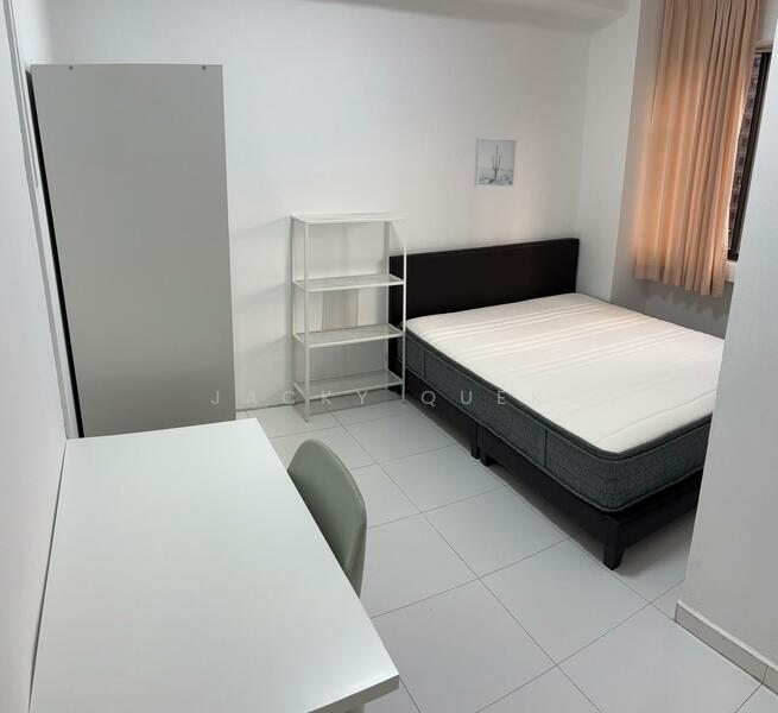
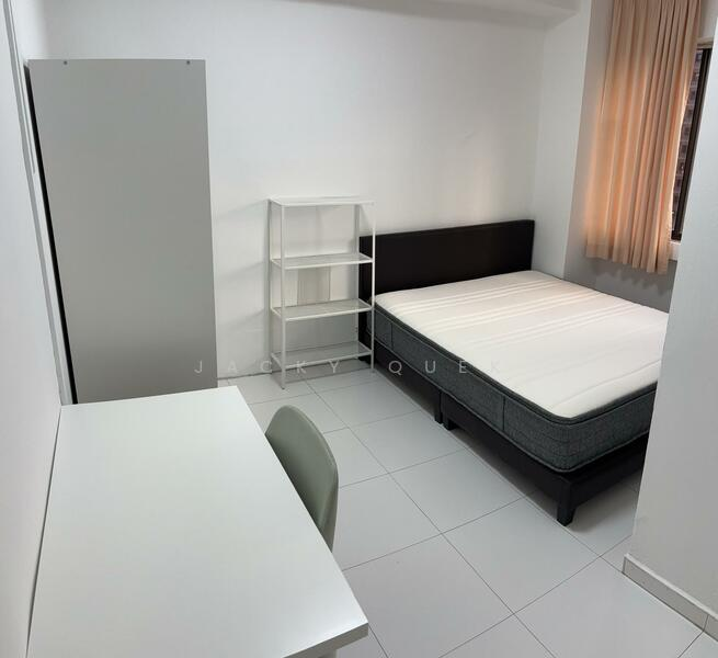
- wall art [473,137,518,188]
